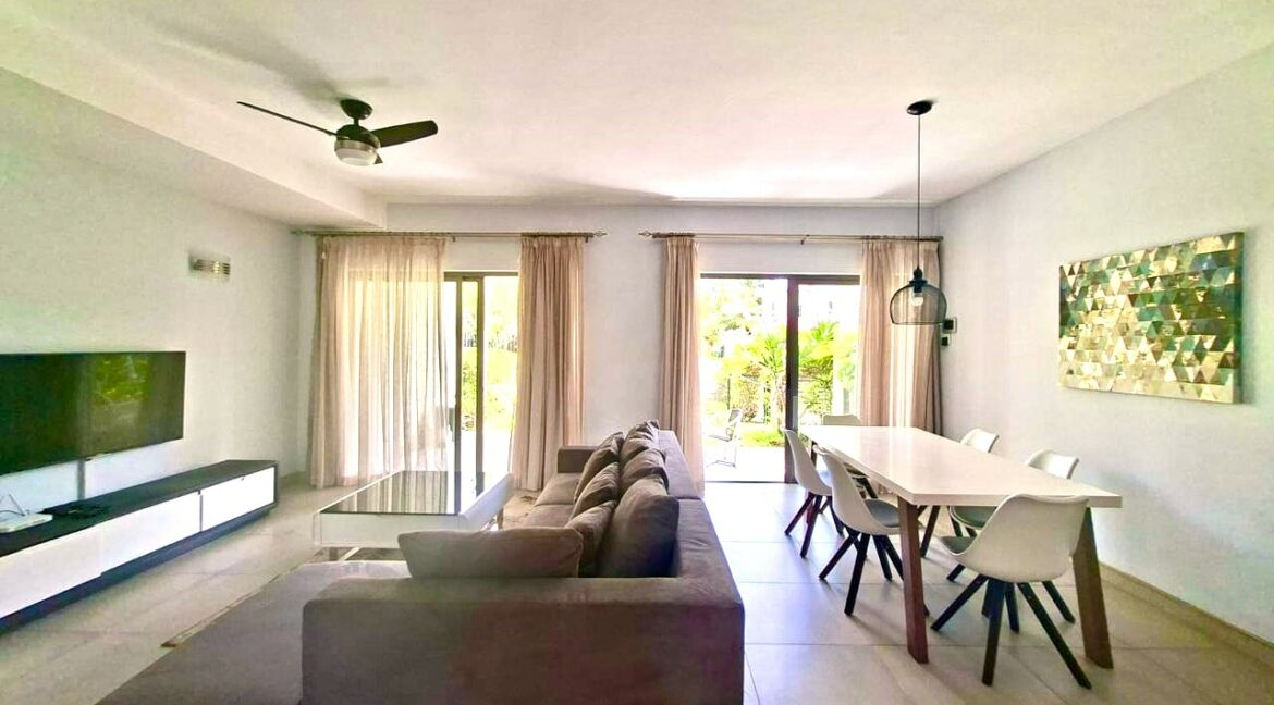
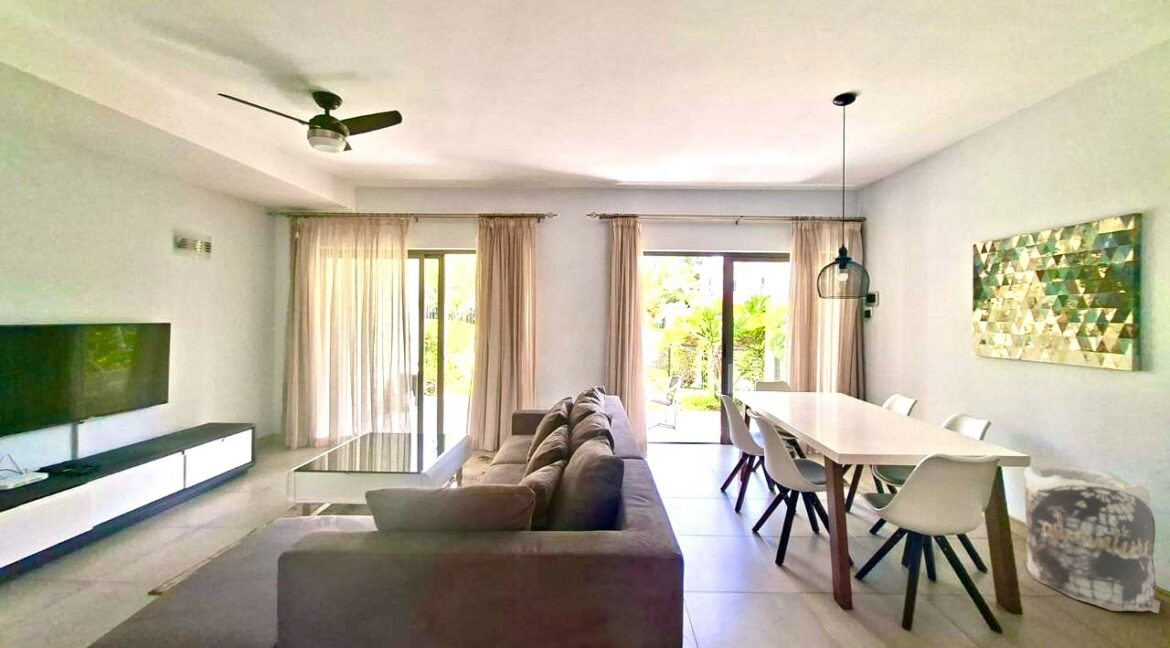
+ bag [1022,462,1161,614]
